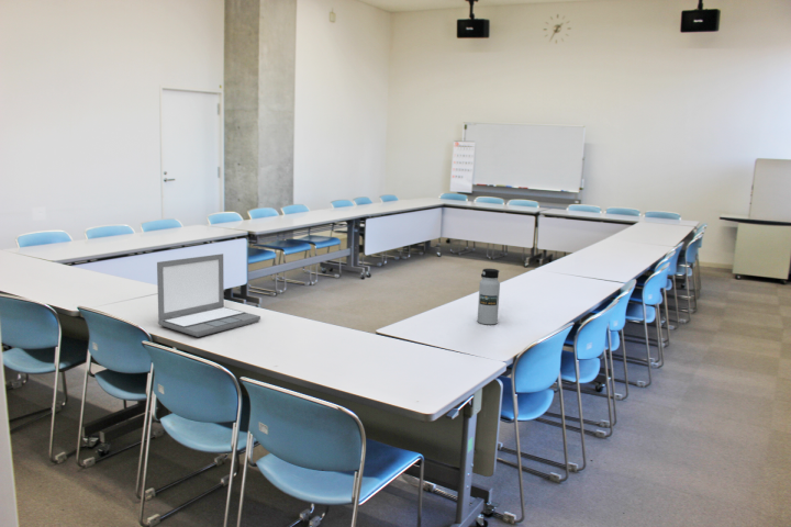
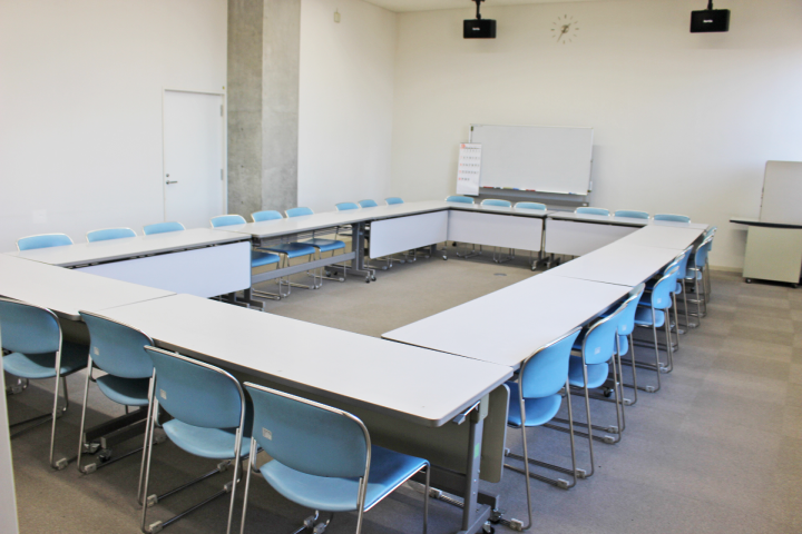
- water bottle [477,268,501,325]
- laptop [156,253,261,338]
